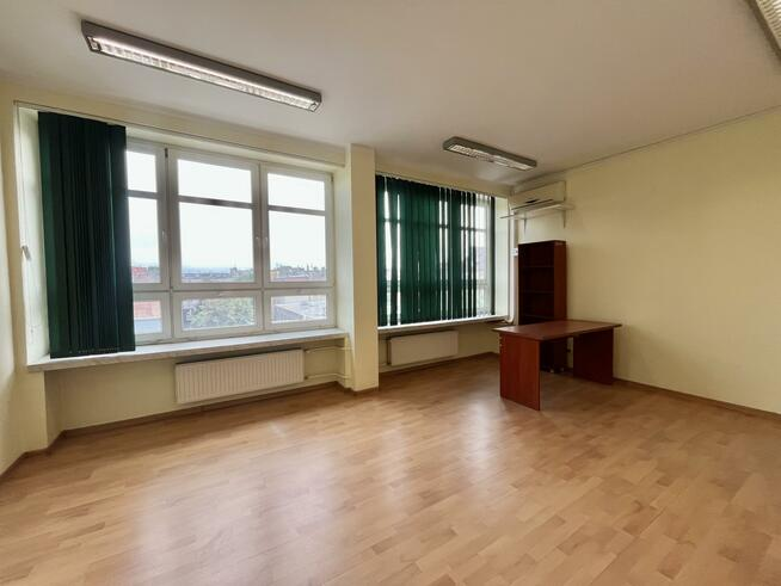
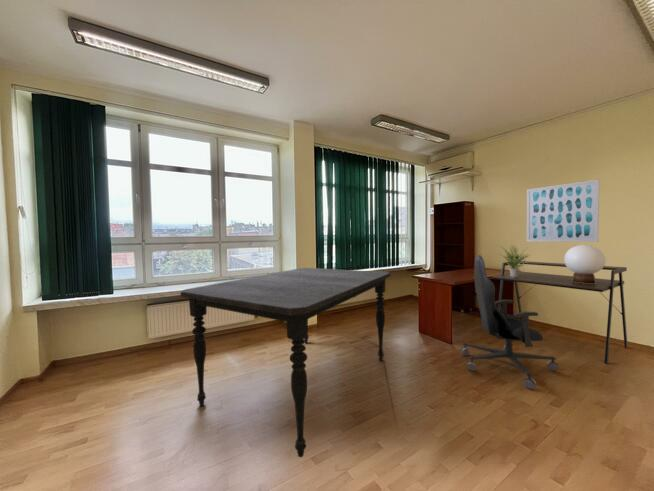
+ table lamp [563,244,607,284]
+ wall art [526,179,600,243]
+ desk [491,260,629,365]
+ office chair [460,254,560,390]
+ potted plant [496,244,530,277]
+ dining table [180,267,392,458]
